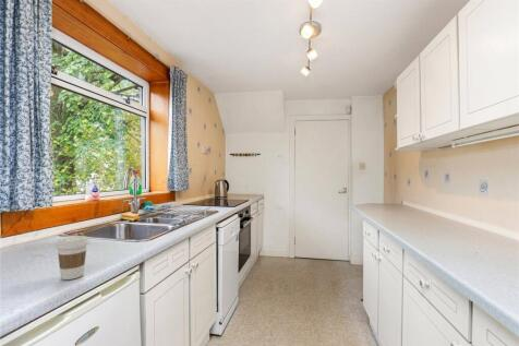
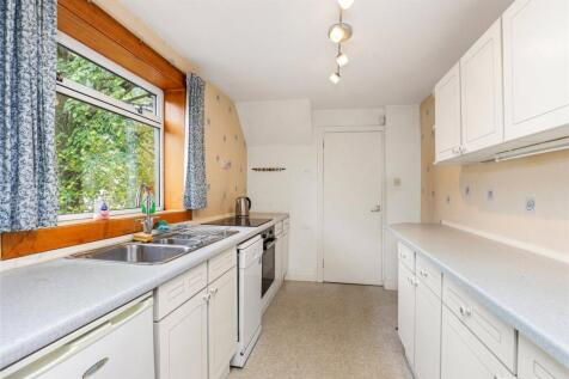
- coffee cup [53,235,90,281]
